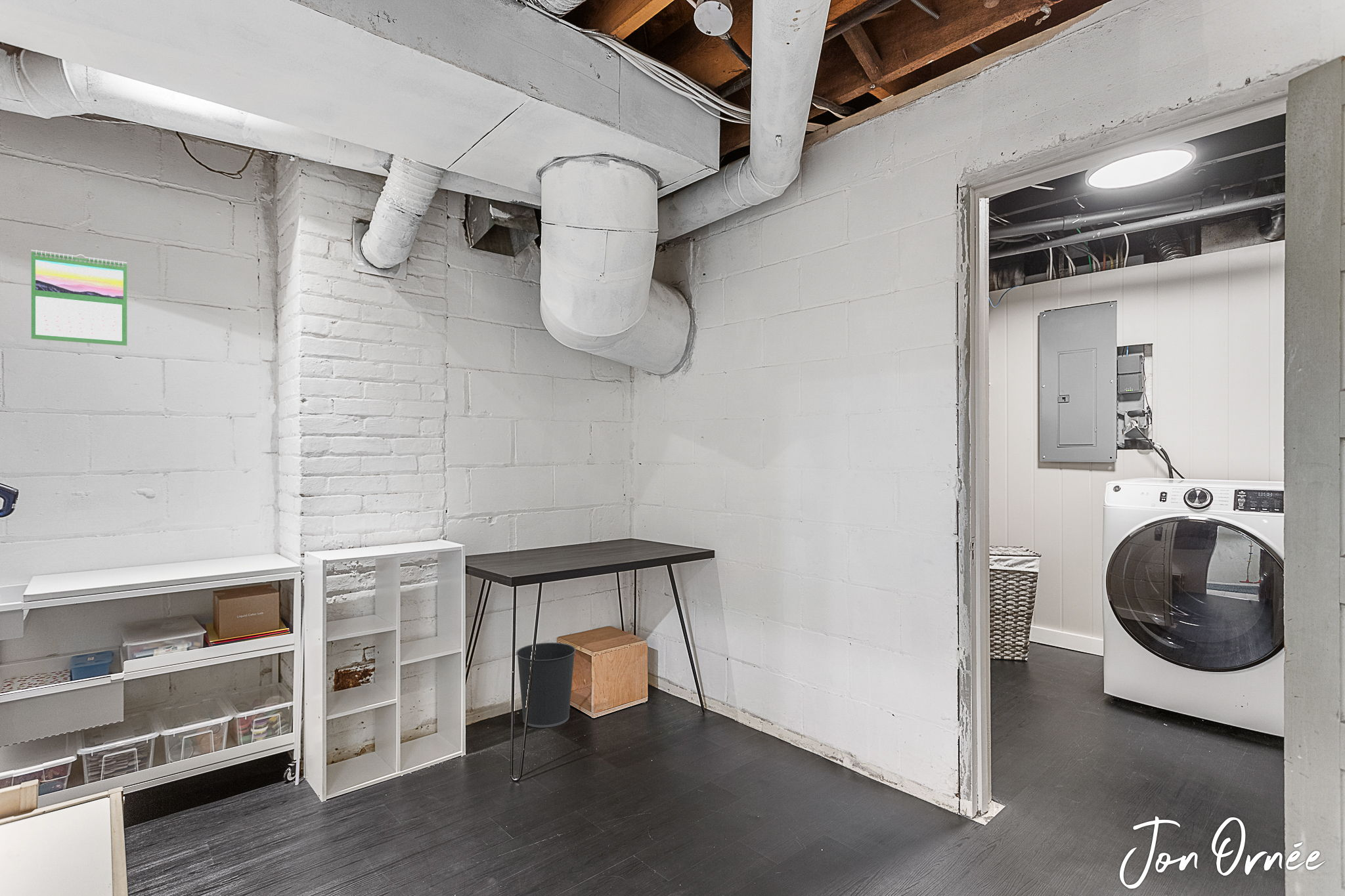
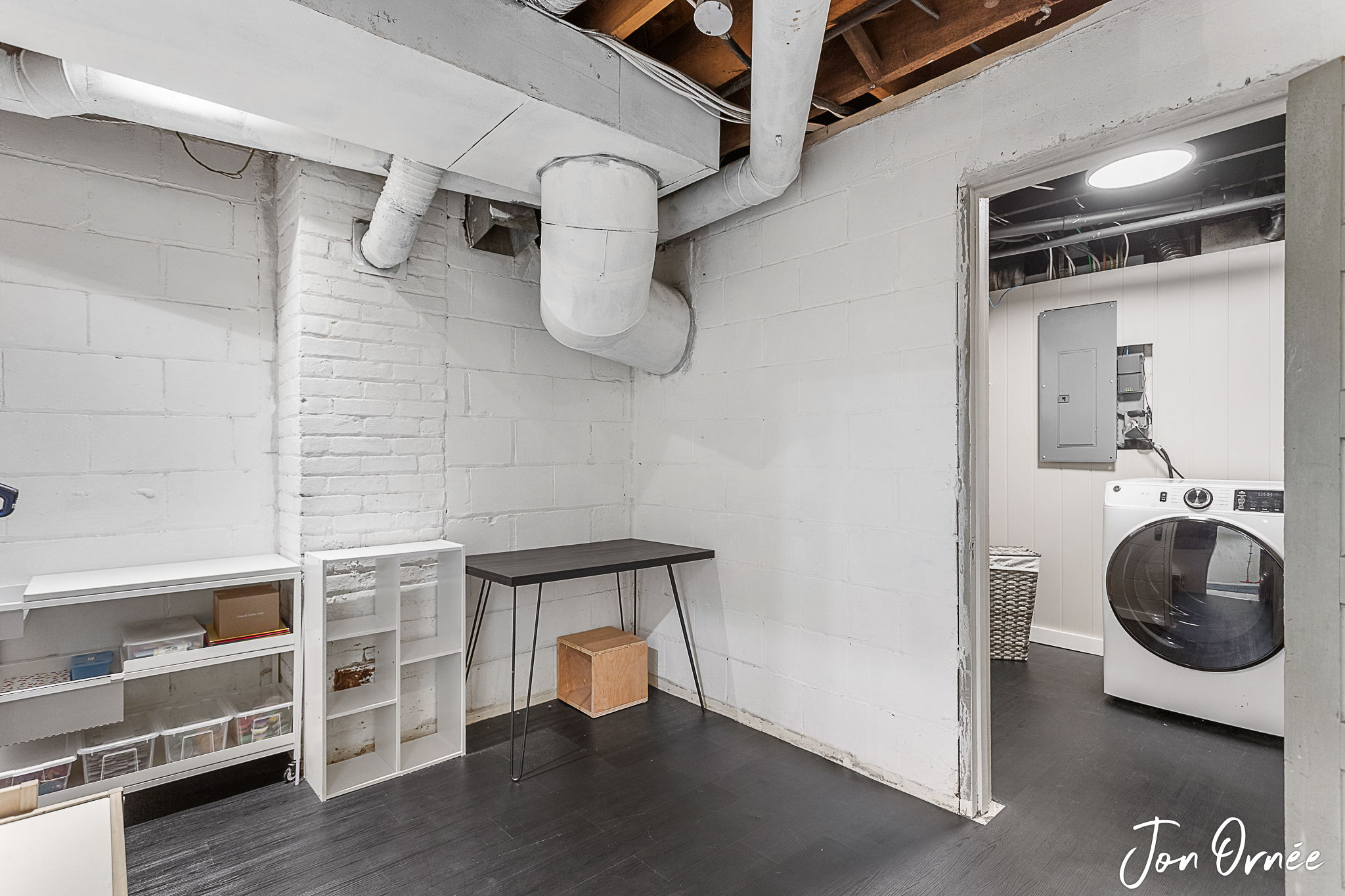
- calendar [31,249,127,347]
- wastebasket [516,642,577,729]
